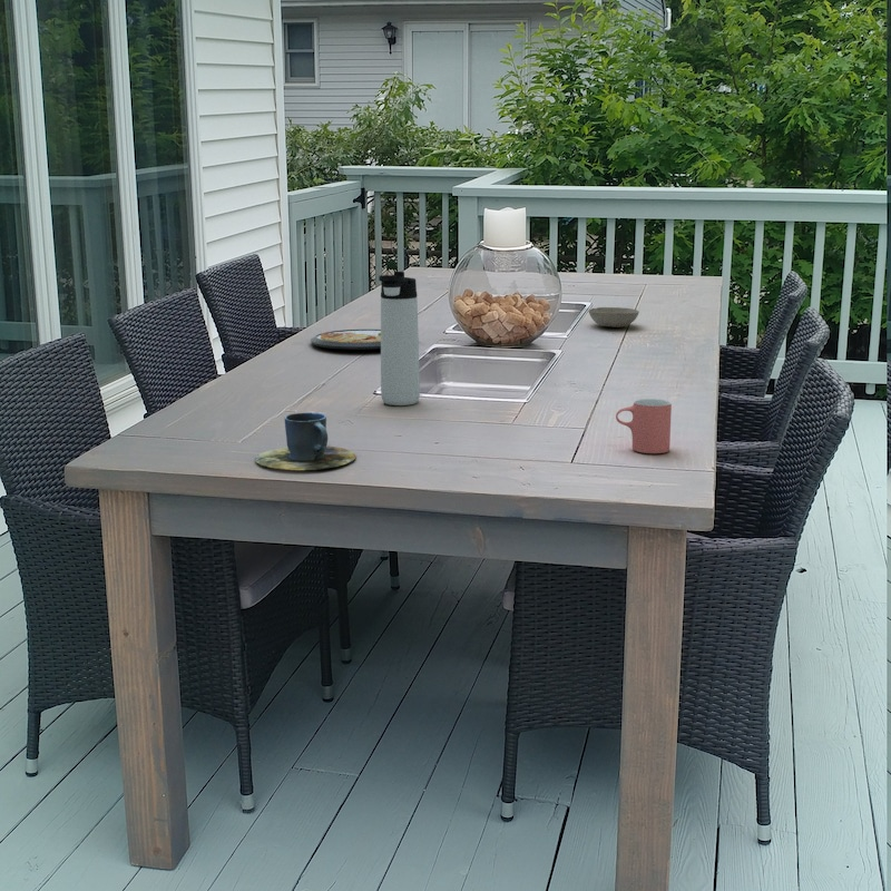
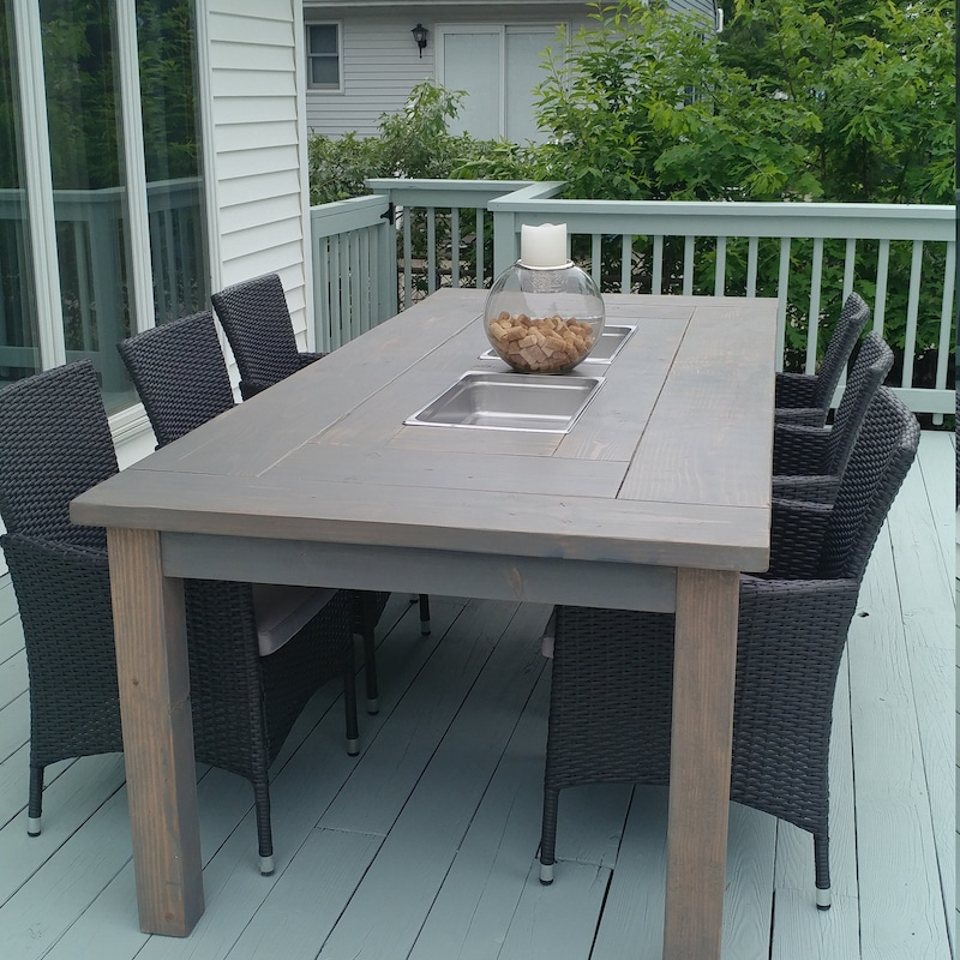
- thermos bottle [378,271,421,407]
- cup [615,398,673,454]
- cup [254,411,356,471]
- bowl [588,306,640,329]
- dish [310,329,381,351]
